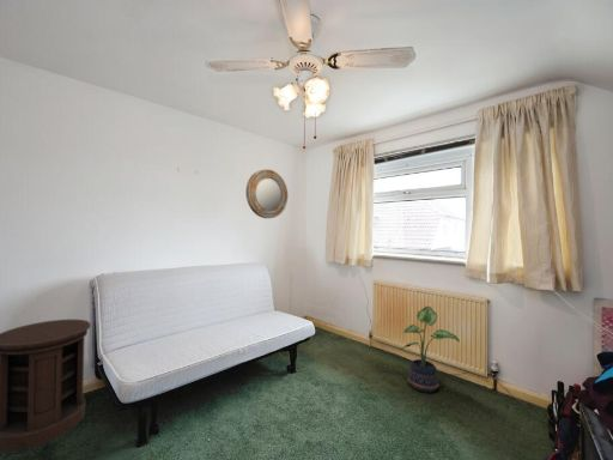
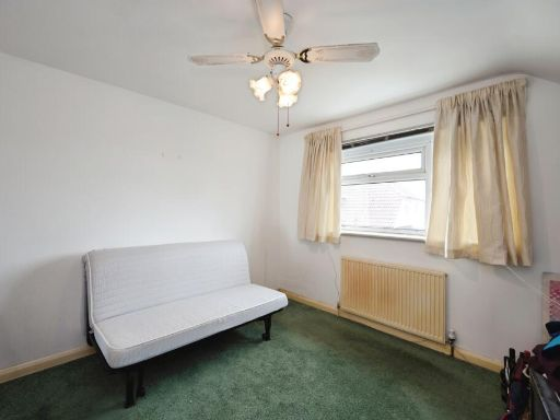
- home mirror [244,168,289,219]
- potted plant [399,305,461,394]
- side table [0,319,92,452]
